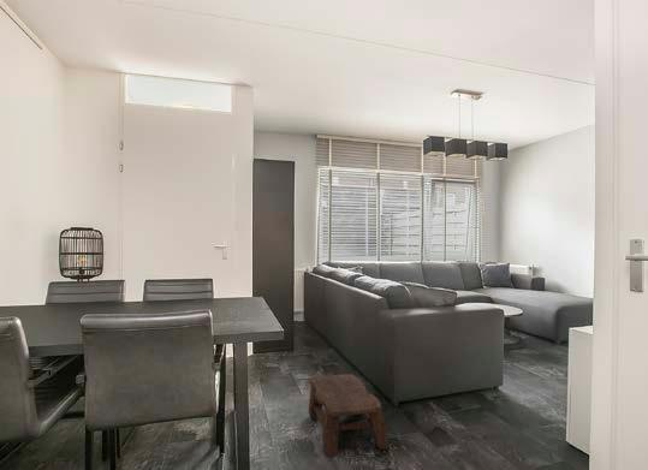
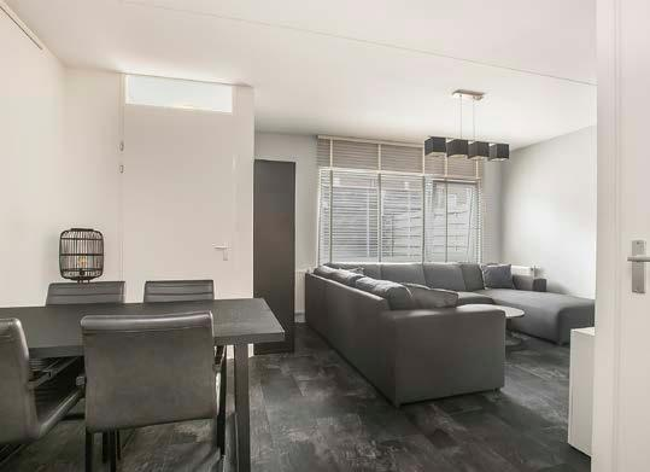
- stool [308,373,391,458]
